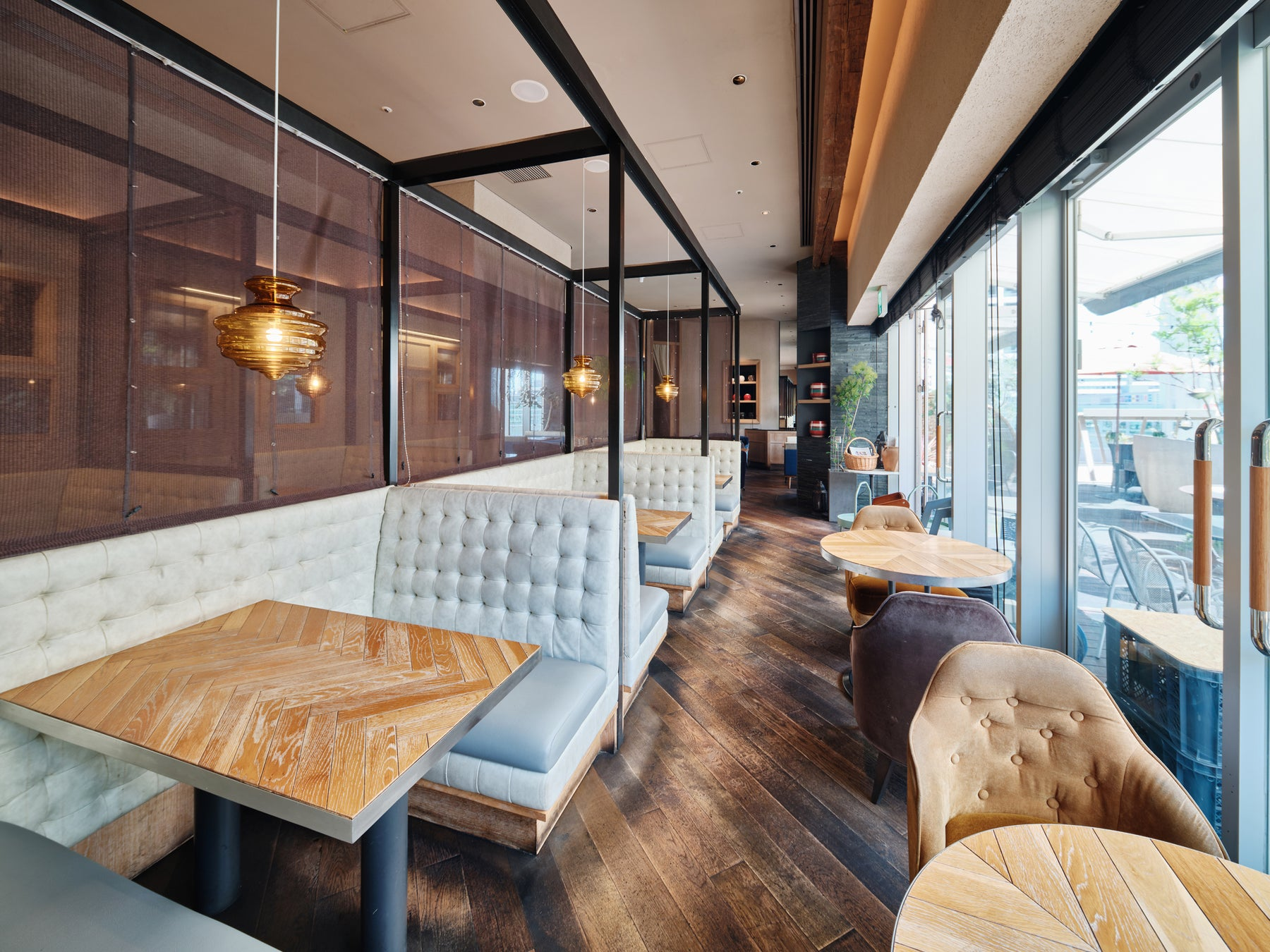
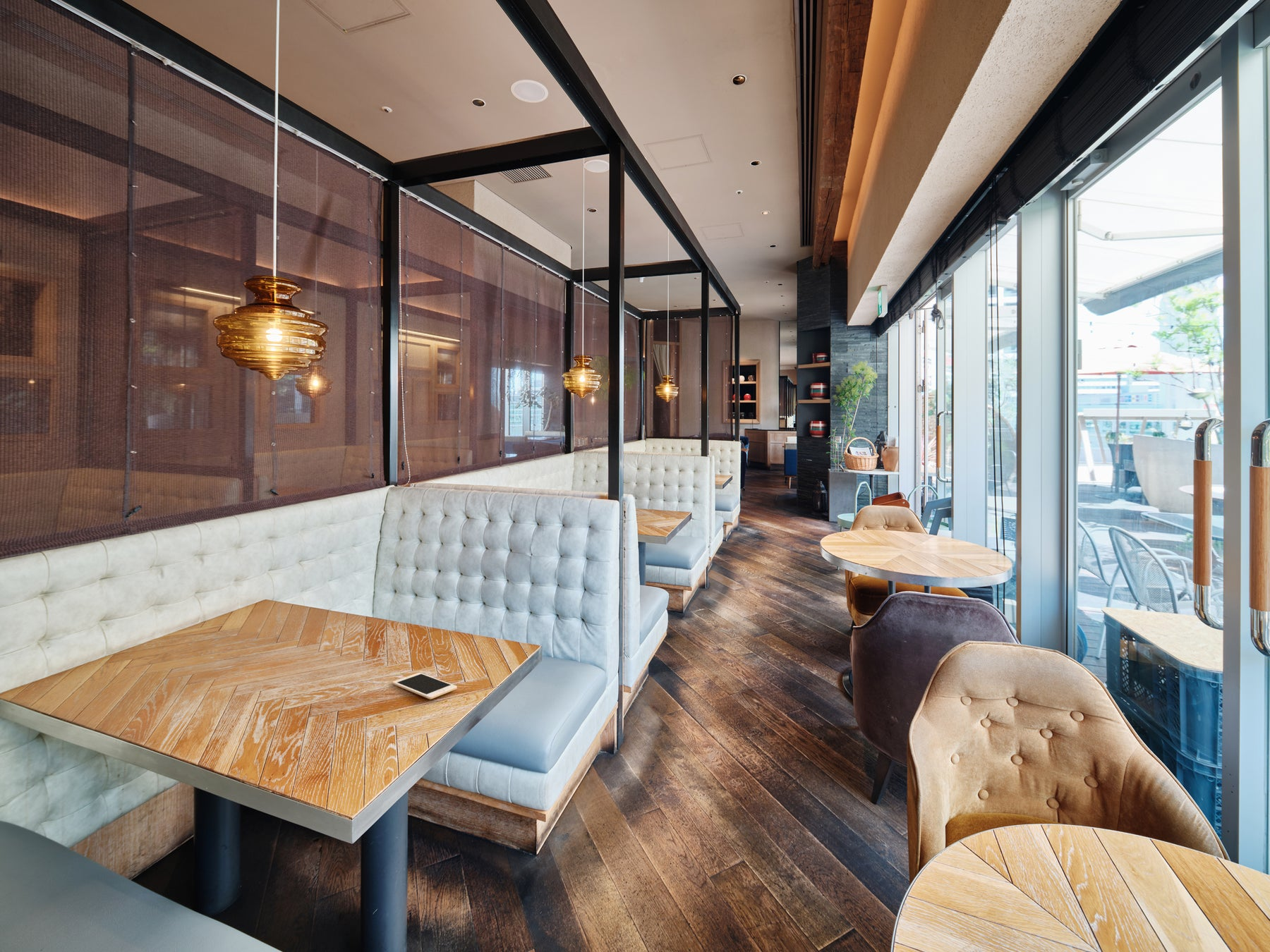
+ cell phone [392,672,458,700]
